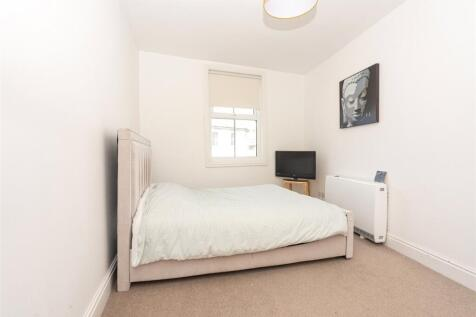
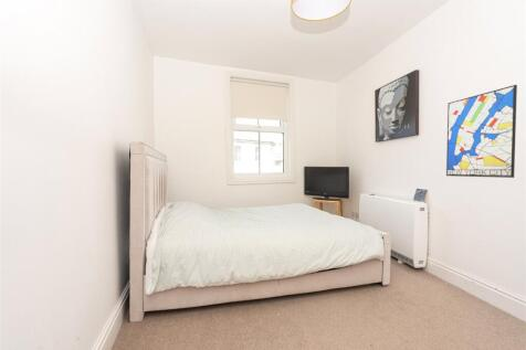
+ wall art [445,84,518,179]
